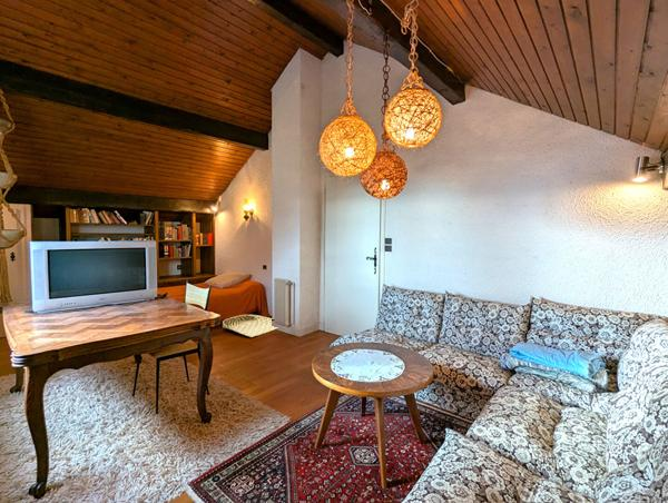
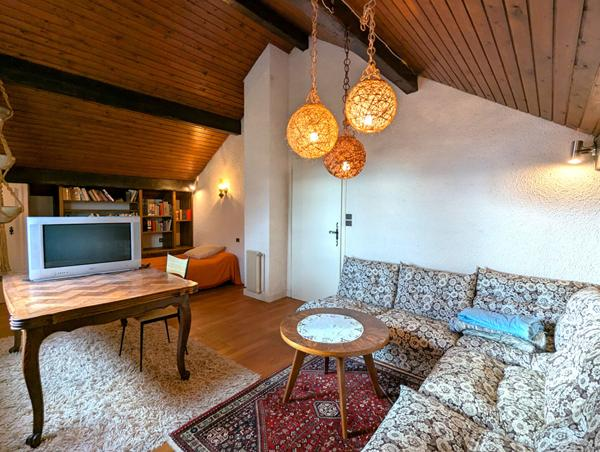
- woven basket [222,314,279,338]
